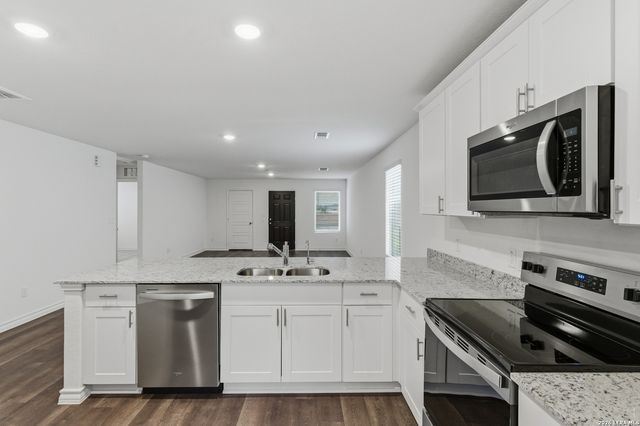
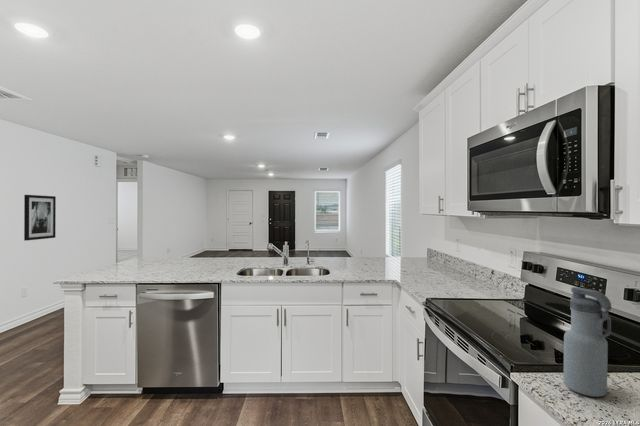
+ wall art [23,194,57,242]
+ water bottle [563,286,612,398]
